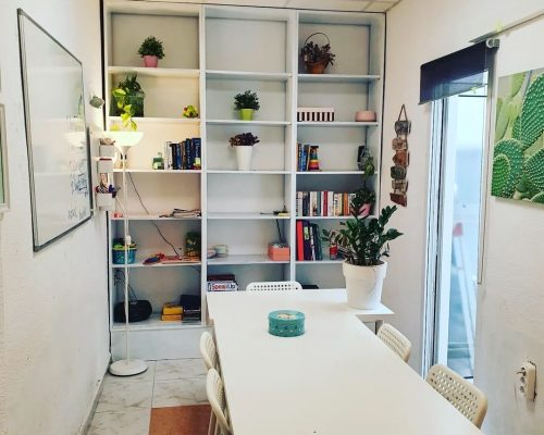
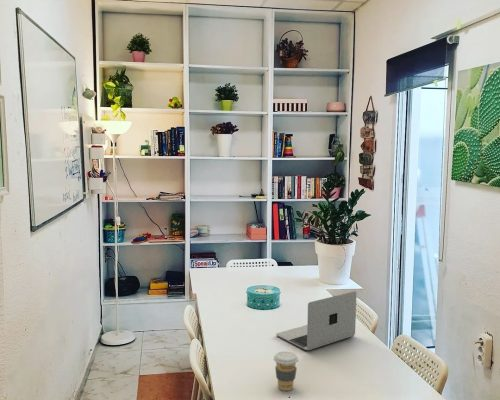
+ coffee cup [273,350,299,392]
+ laptop [275,290,357,351]
